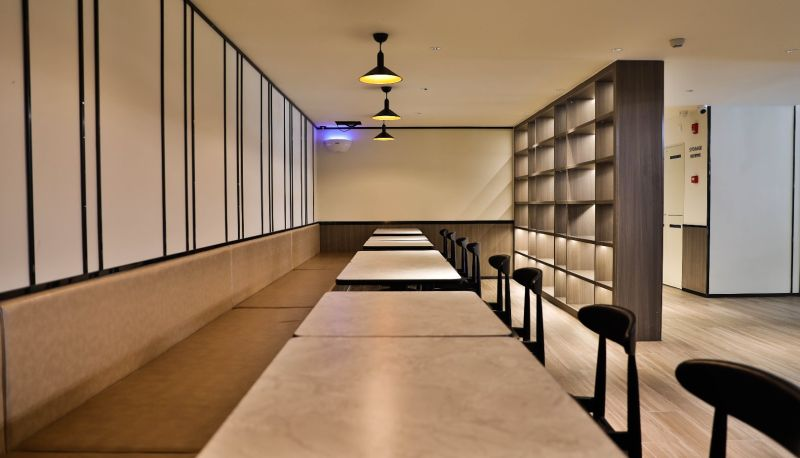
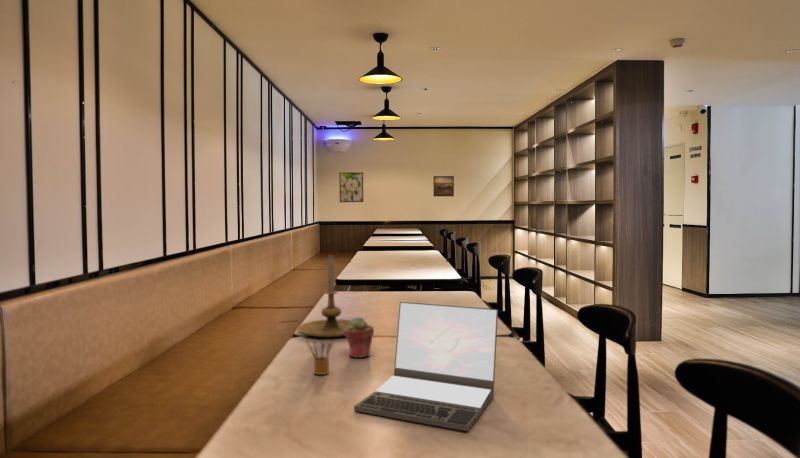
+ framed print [338,171,364,203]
+ potted succulent [344,316,375,359]
+ pencil box [305,337,335,376]
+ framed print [433,175,455,197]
+ laptop [353,301,499,432]
+ candle holder [296,255,351,338]
